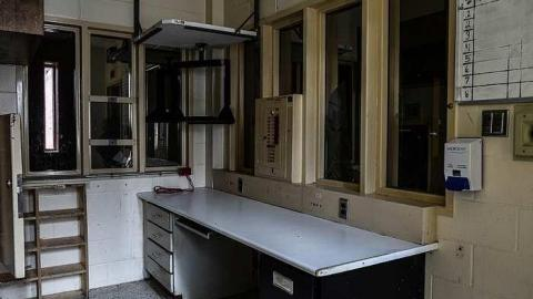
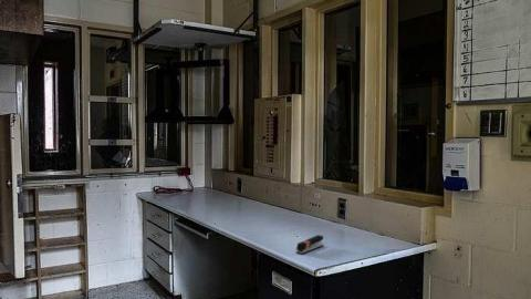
+ stapler [295,234,324,255]
